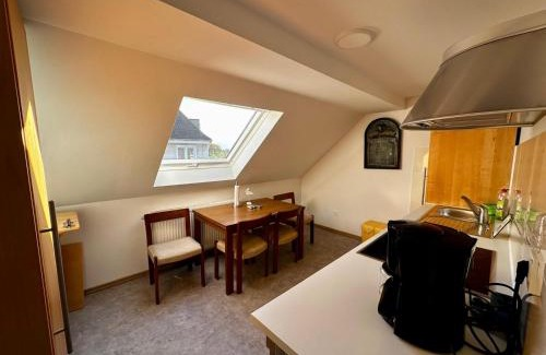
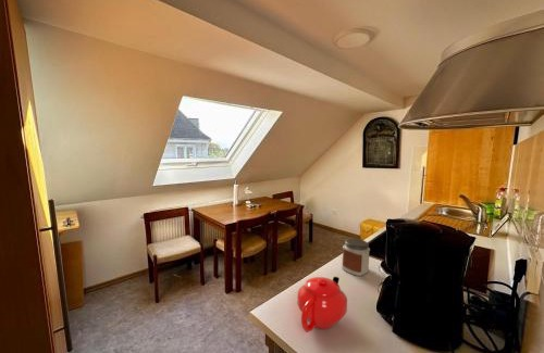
+ jar [341,237,371,277]
+ teapot [297,276,348,333]
